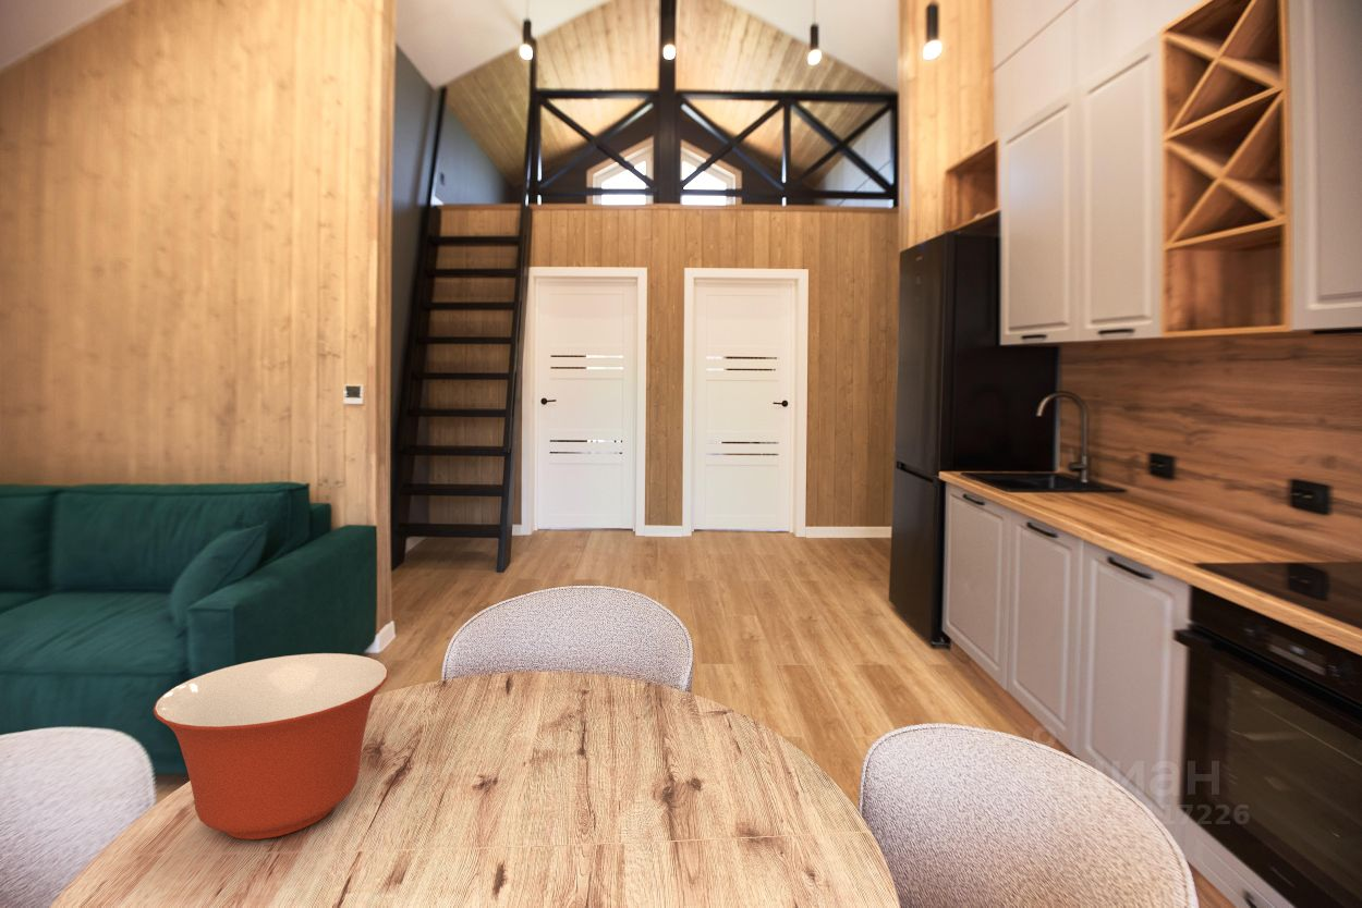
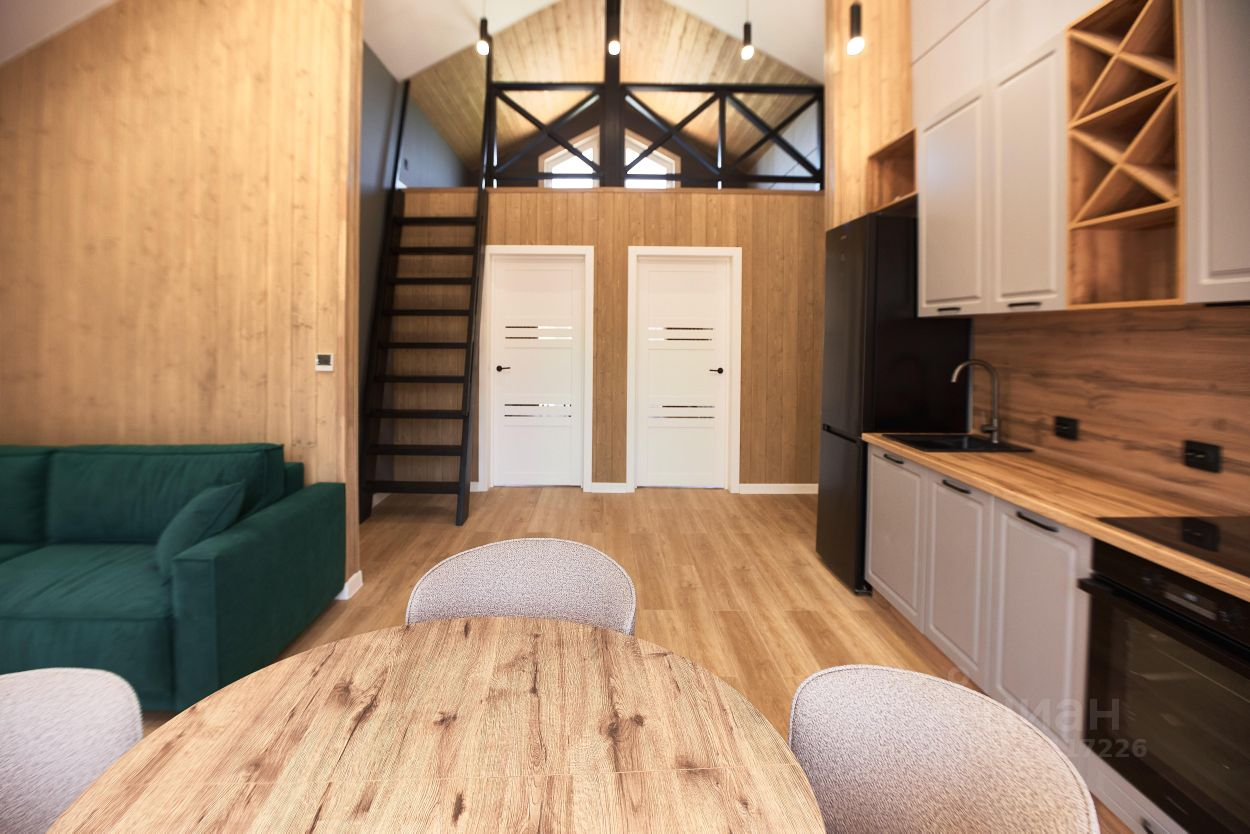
- mixing bowl [153,652,389,840]
